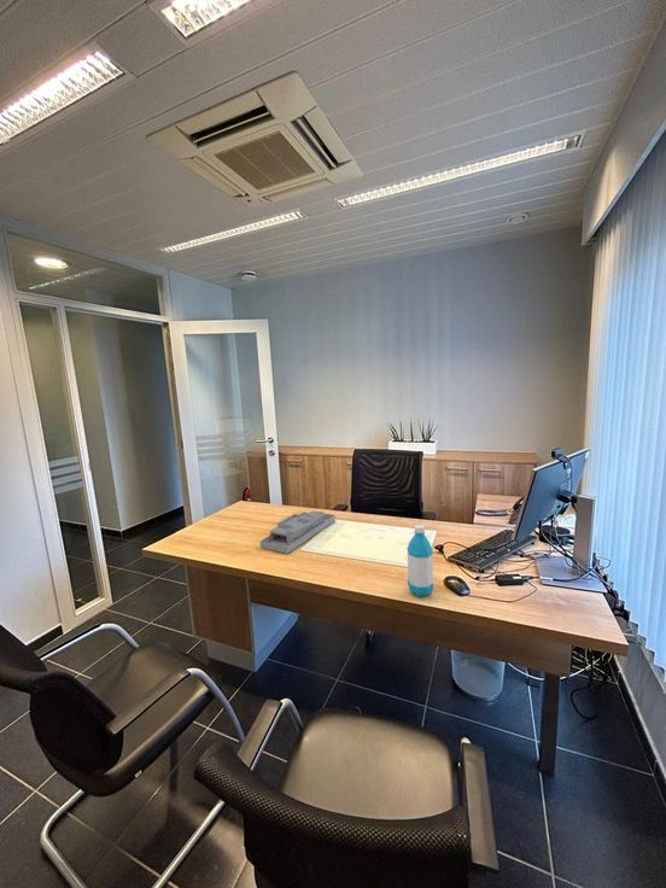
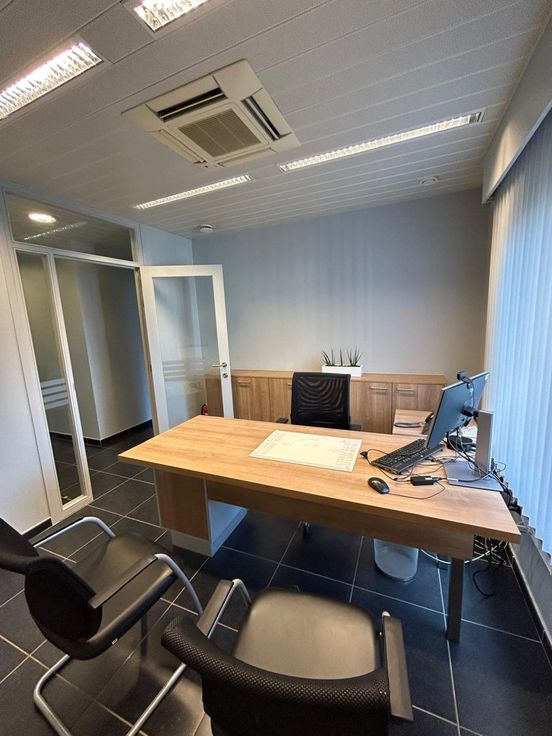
- water bottle [405,524,434,597]
- desk organizer [259,509,337,555]
